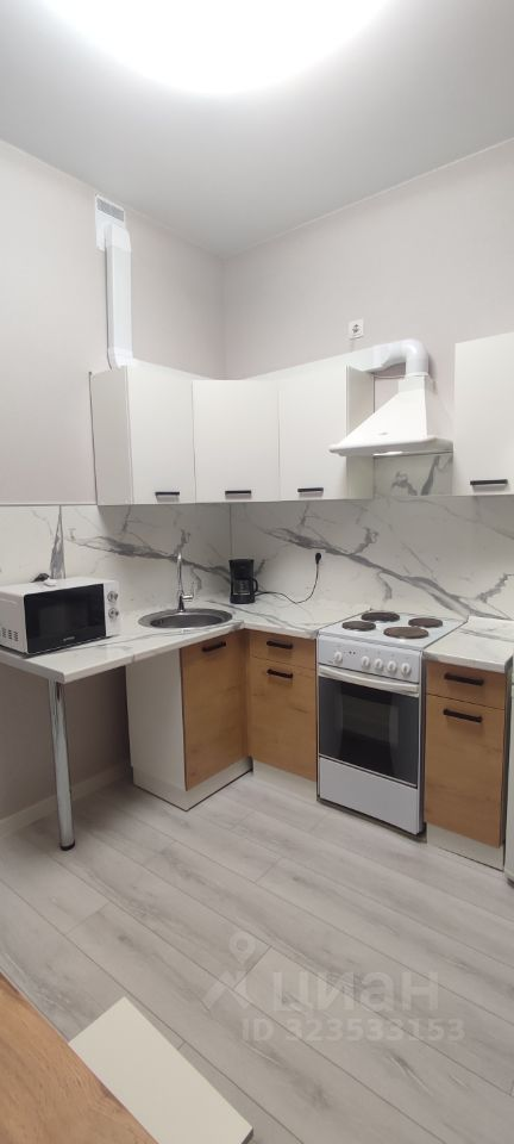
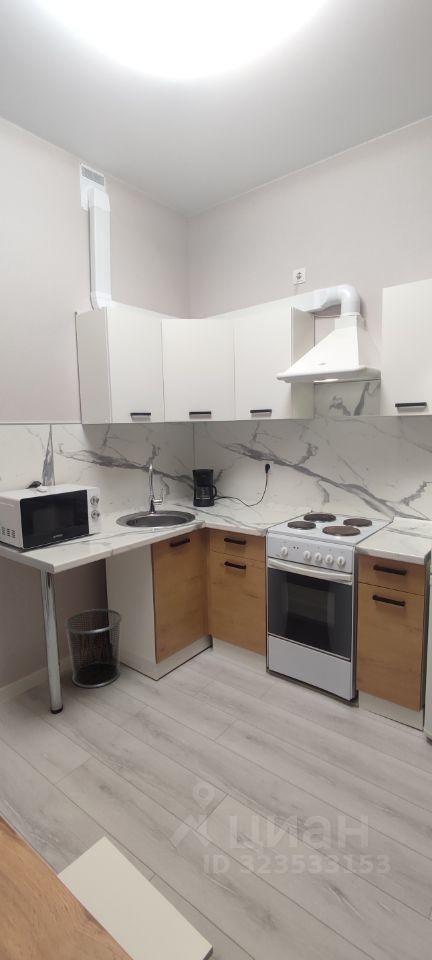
+ waste bin [64,608,123,689]
